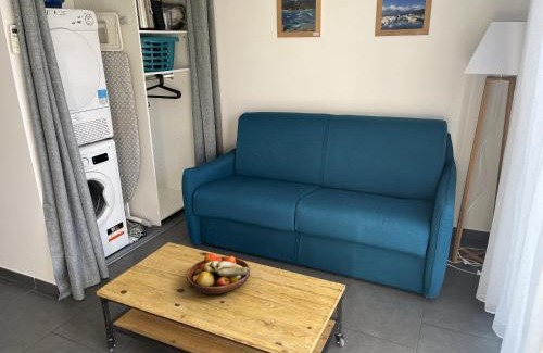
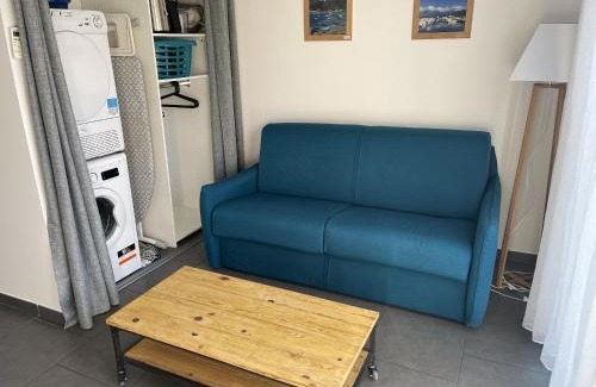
- fruit bowl [186,252,251,295]
